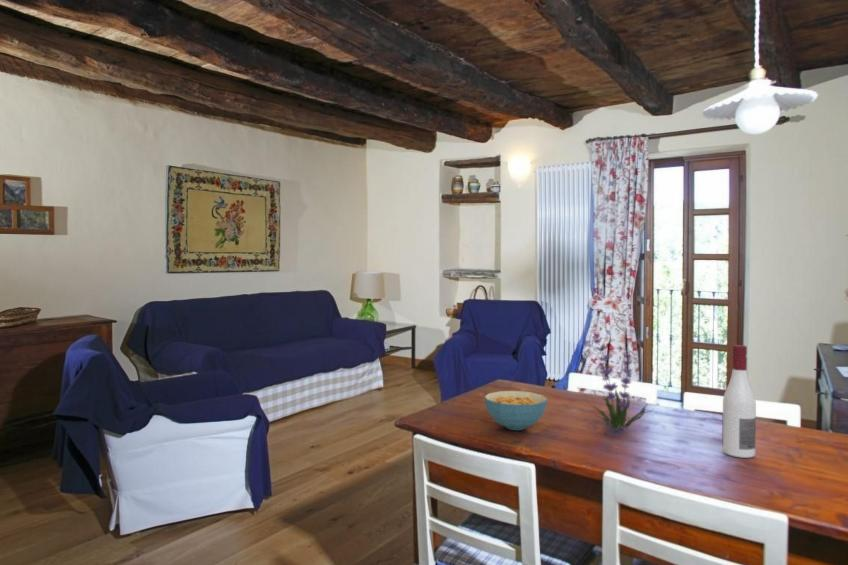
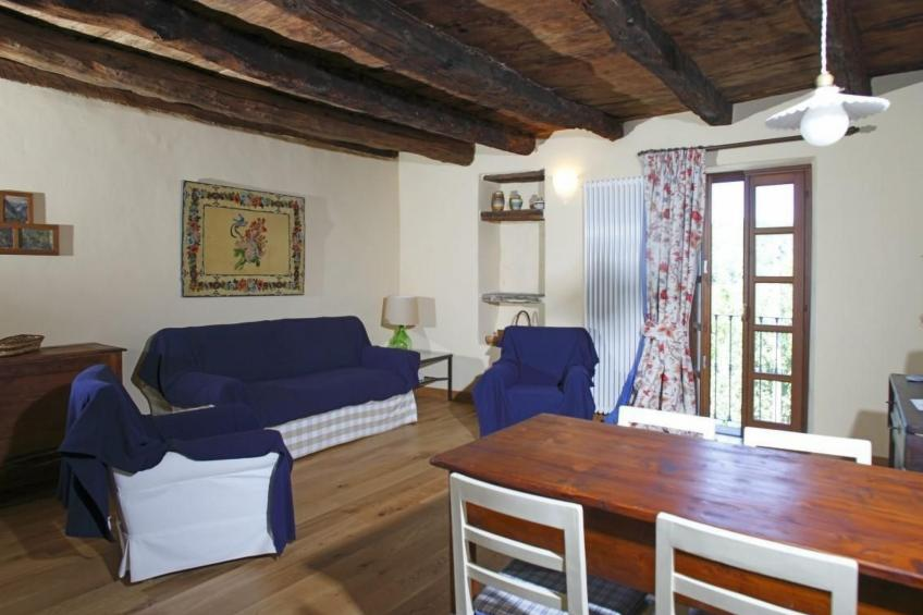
- alcohol [721,344,757,459]
- cereal bowl [483,390,548,431]
- plant [586,331,654,432]
